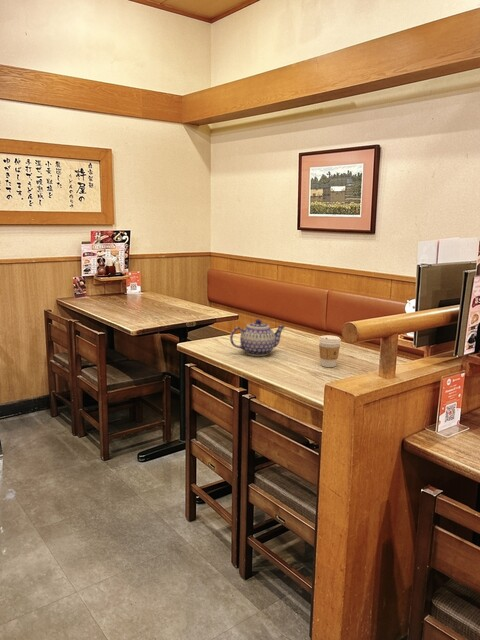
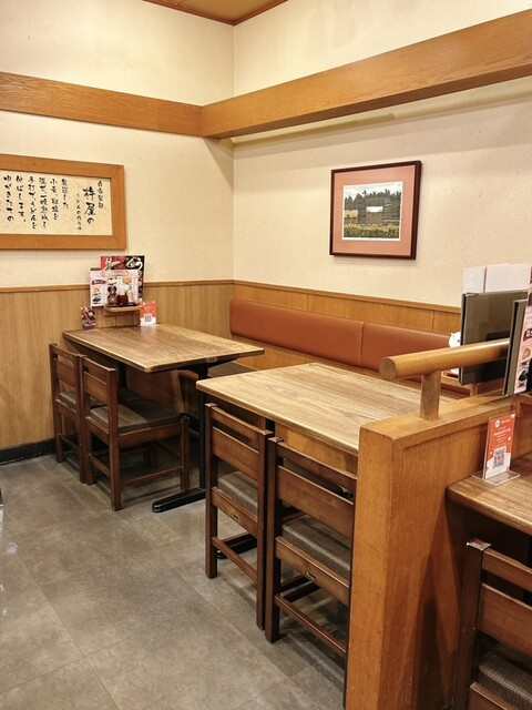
- teapot [229,318,285,357]
- coffee cup [318,334,342,368]
